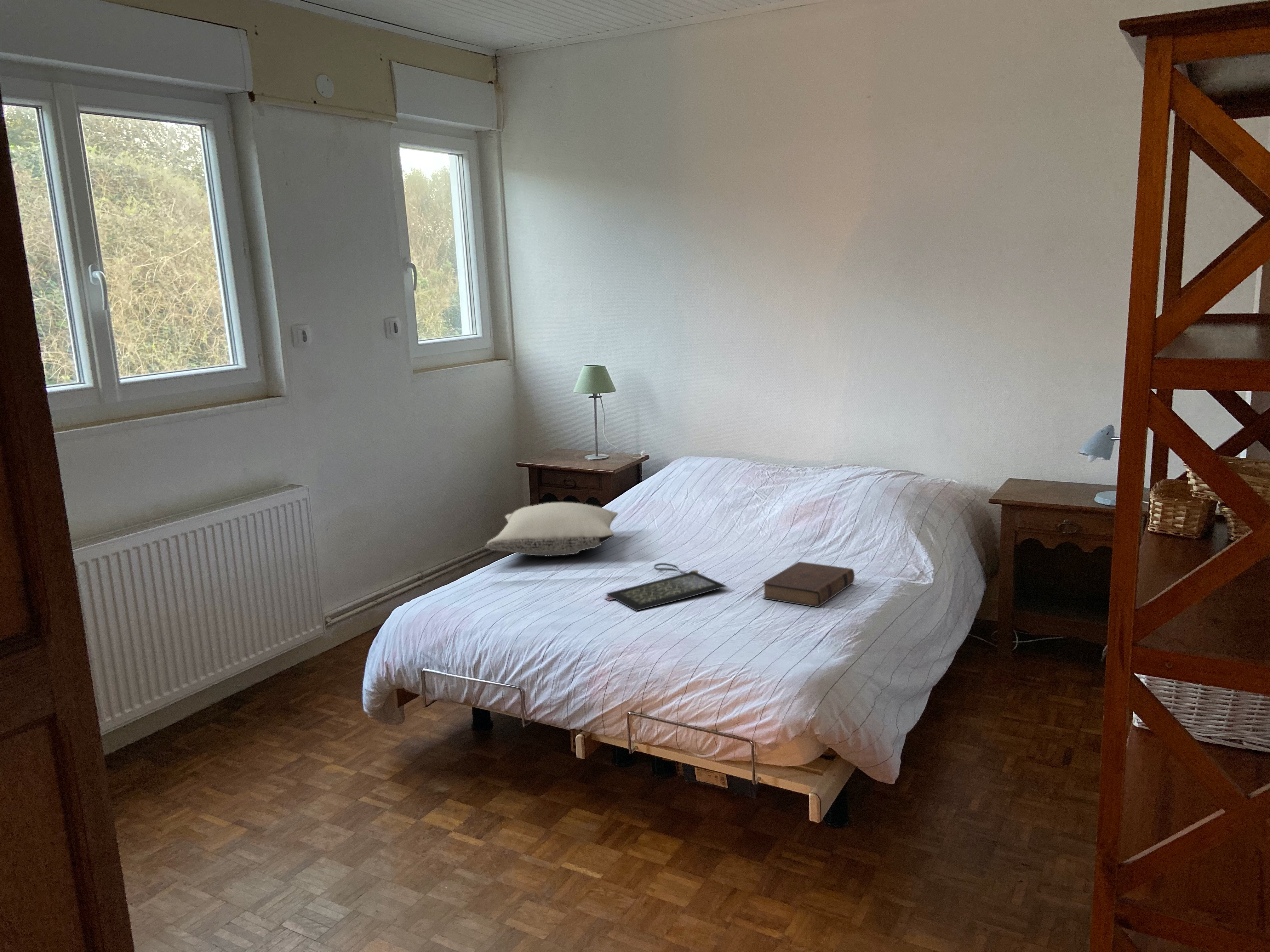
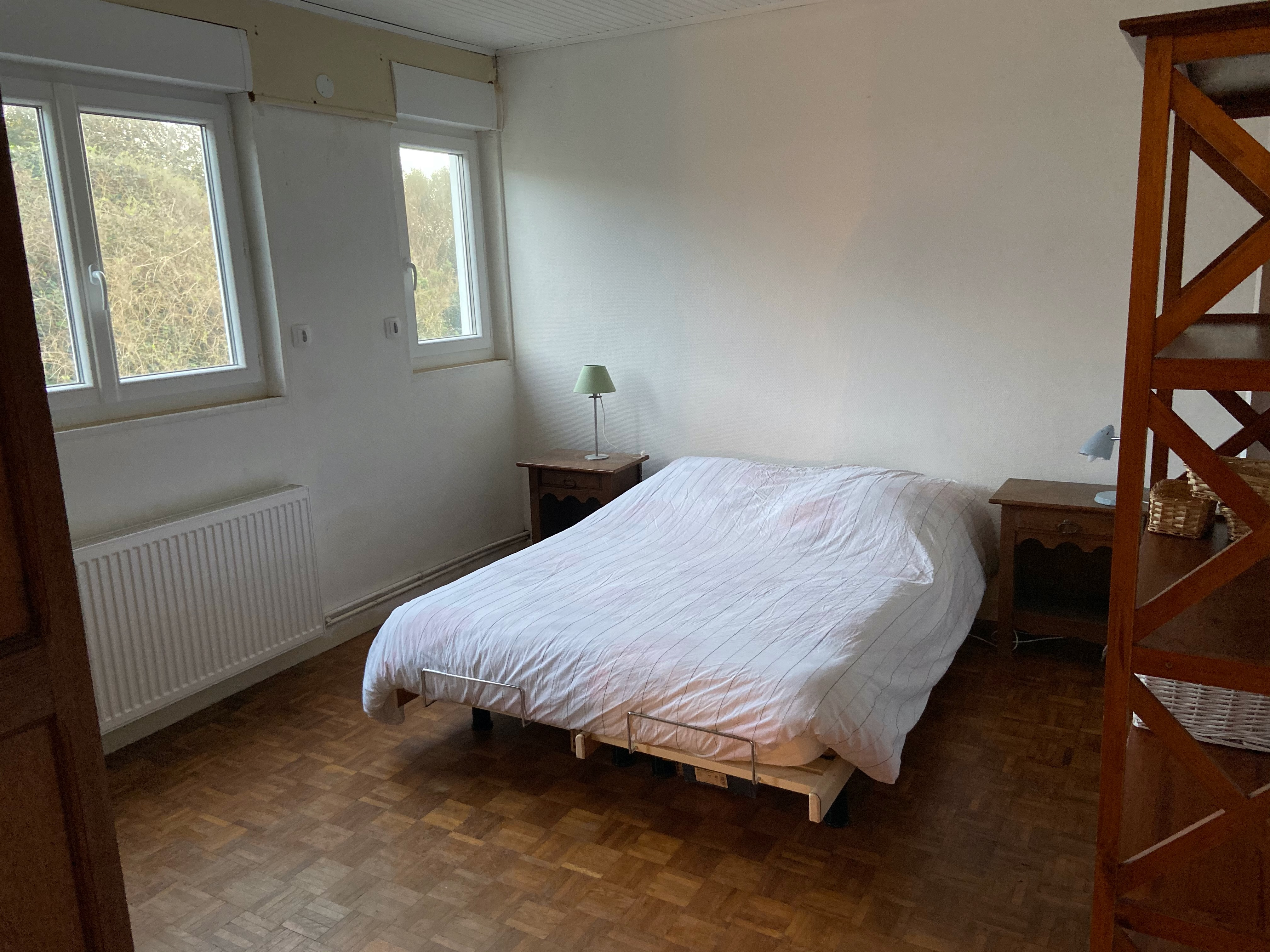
- clutch bag [604,563,728,611]
- book [761,561,855,608]
- pillow [485,502,619,556]
